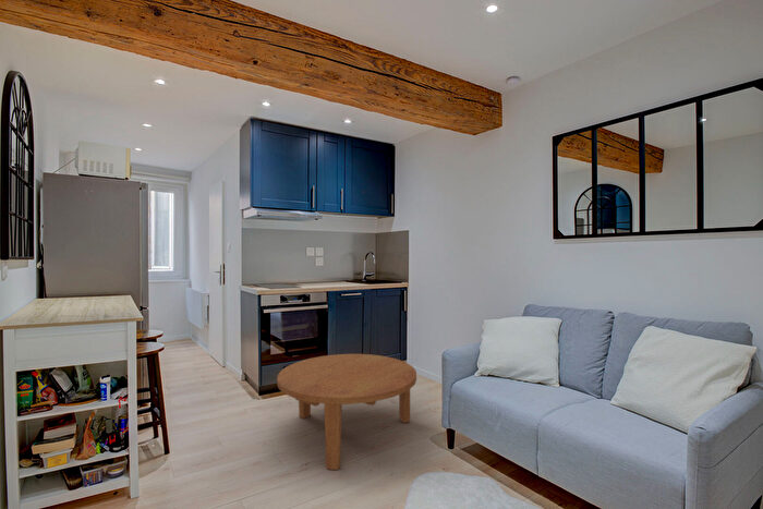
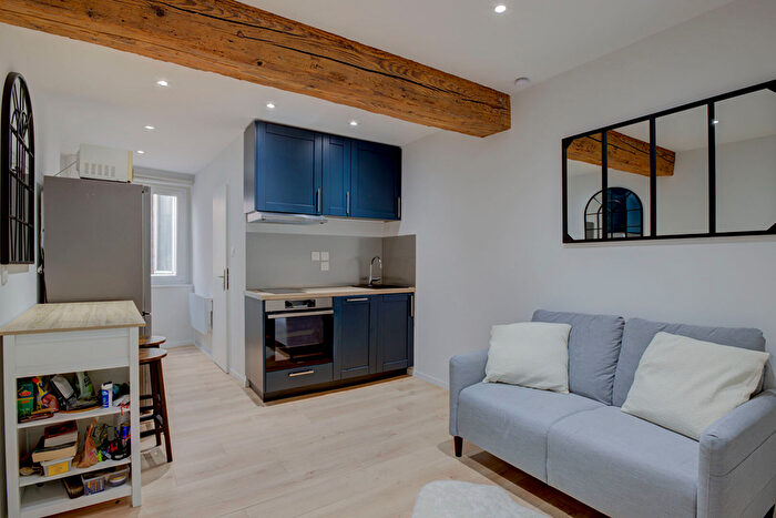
- coffee table [276,353,417,471]
